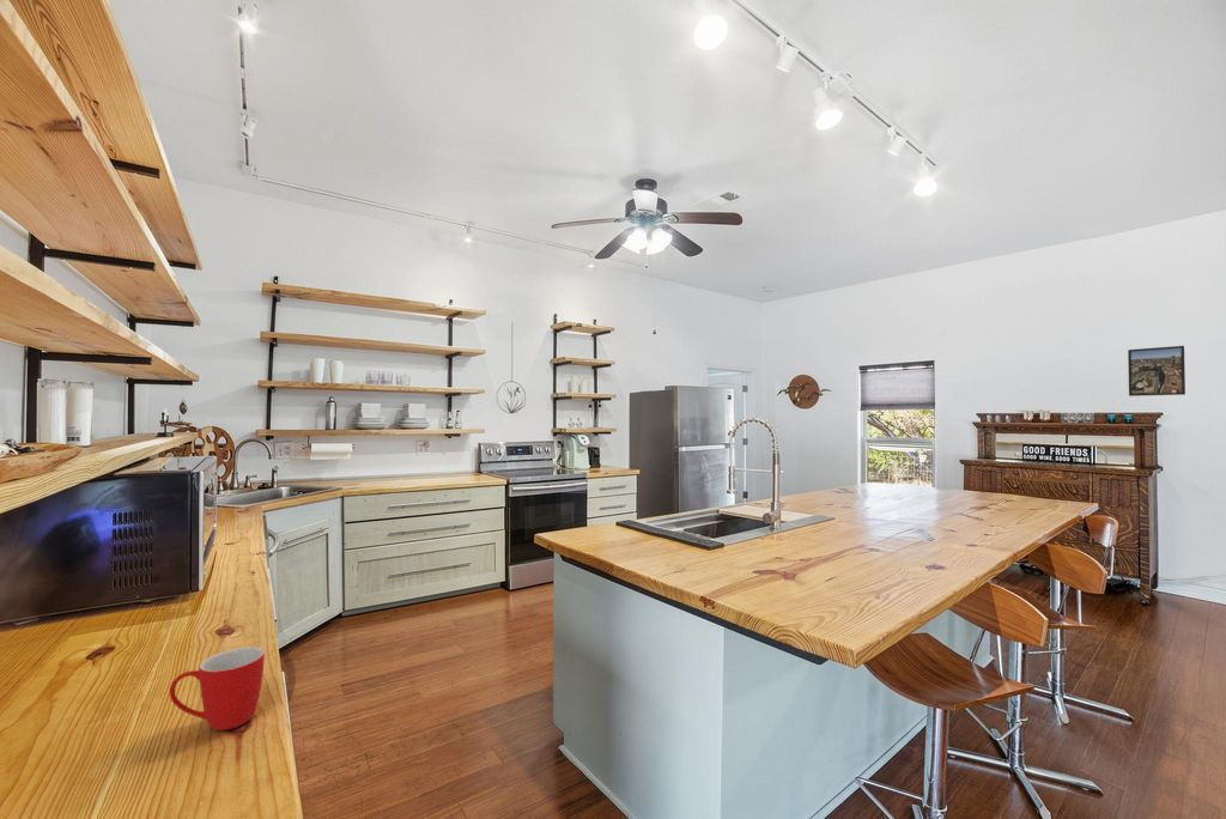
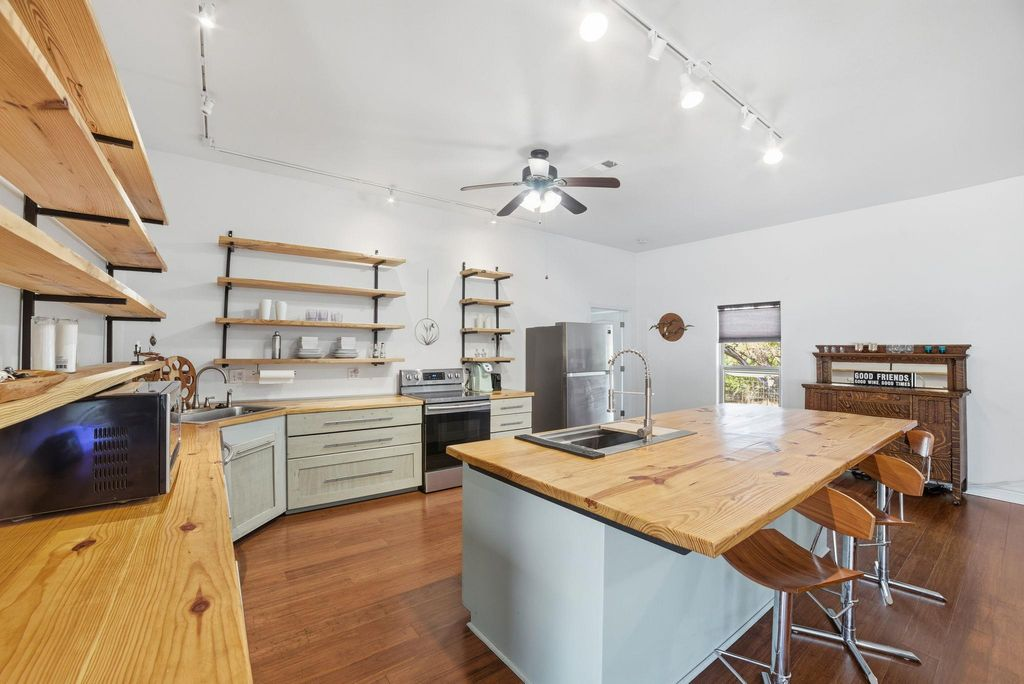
- mug [169,645,266,732]
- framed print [1127,345,1186,398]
